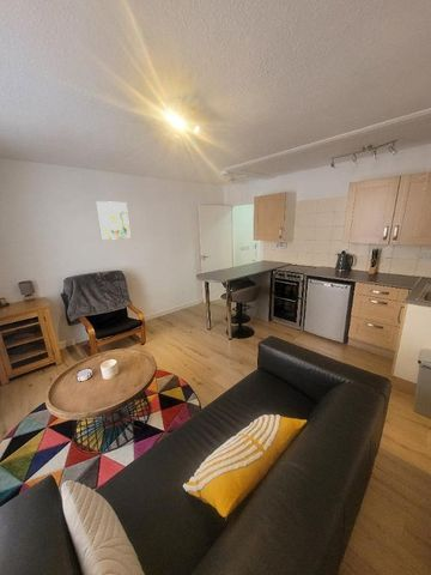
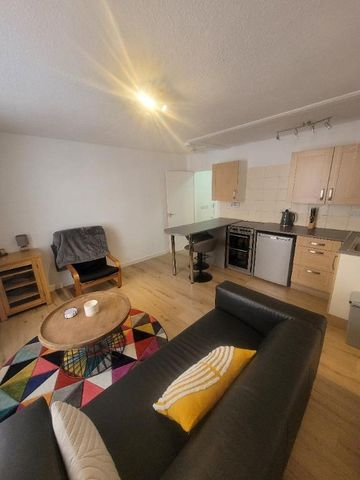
- wall art [95,200,132,241]
